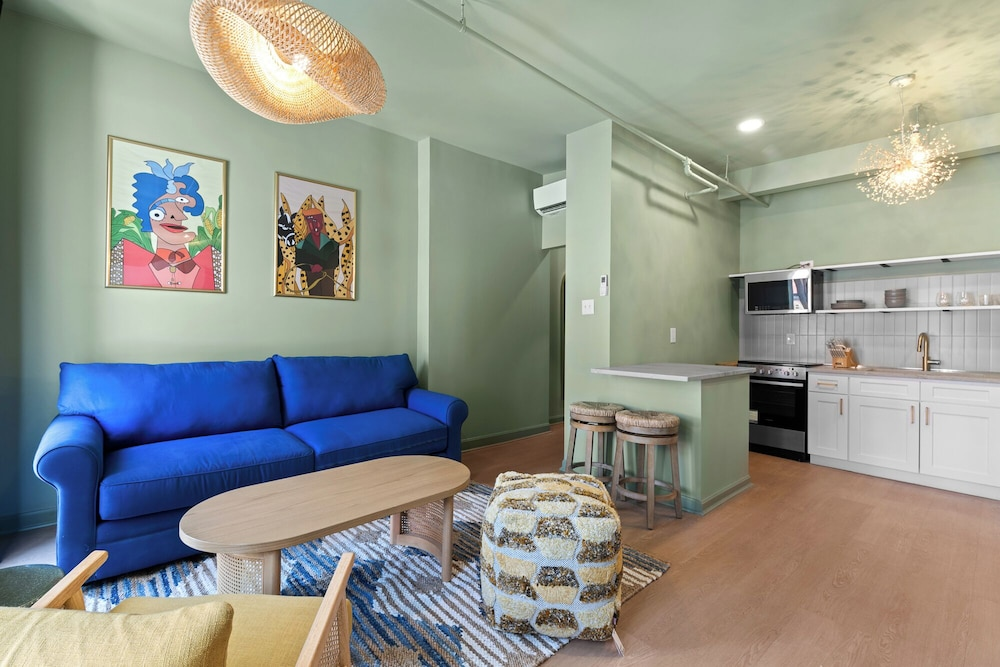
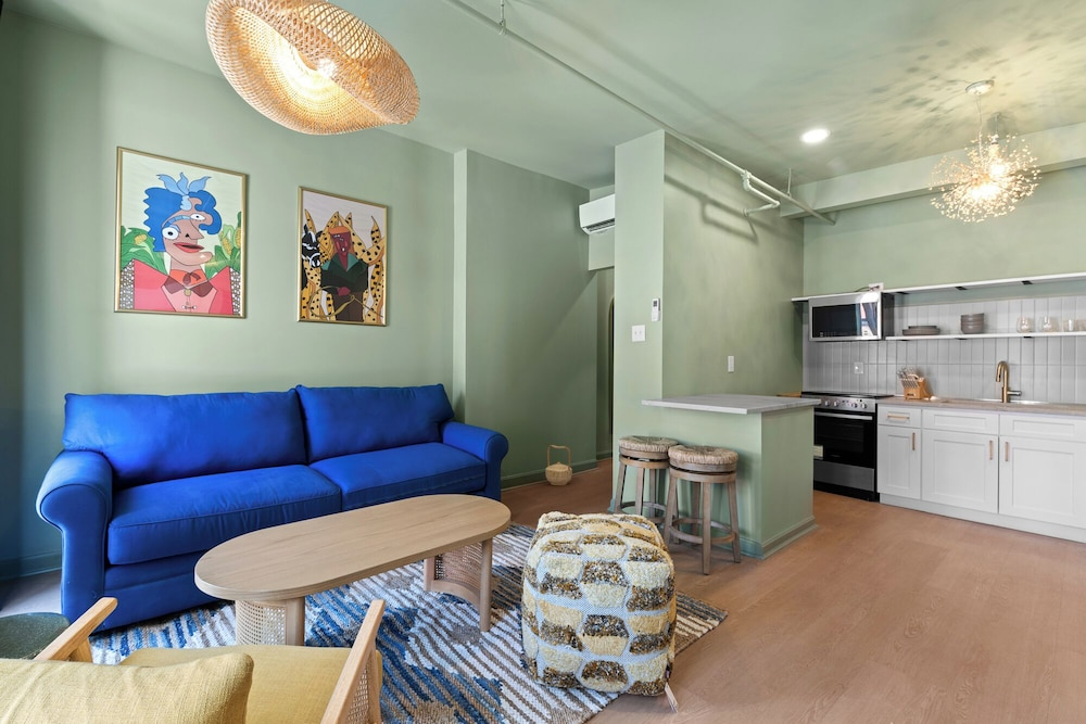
+ basket [544,444,573,486]
